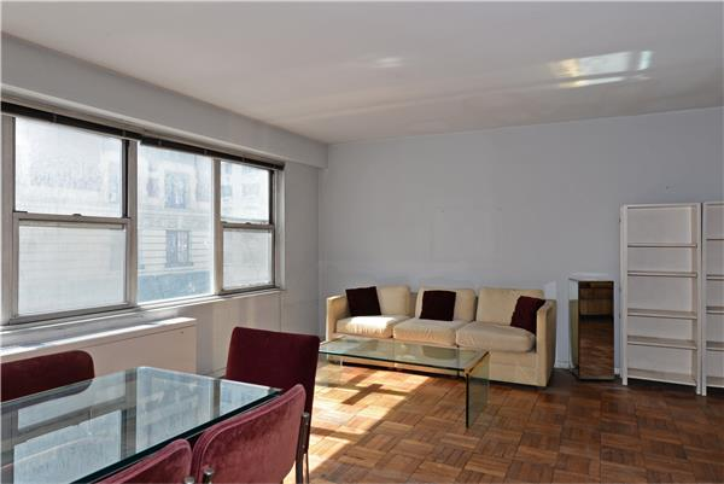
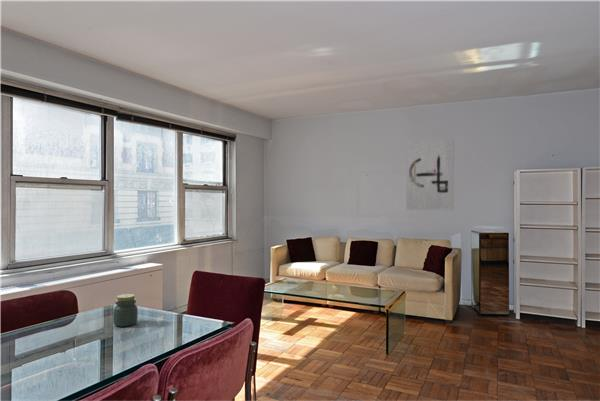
+ wall art [405,138,454,211]
+ jar [112,293,139,328]
